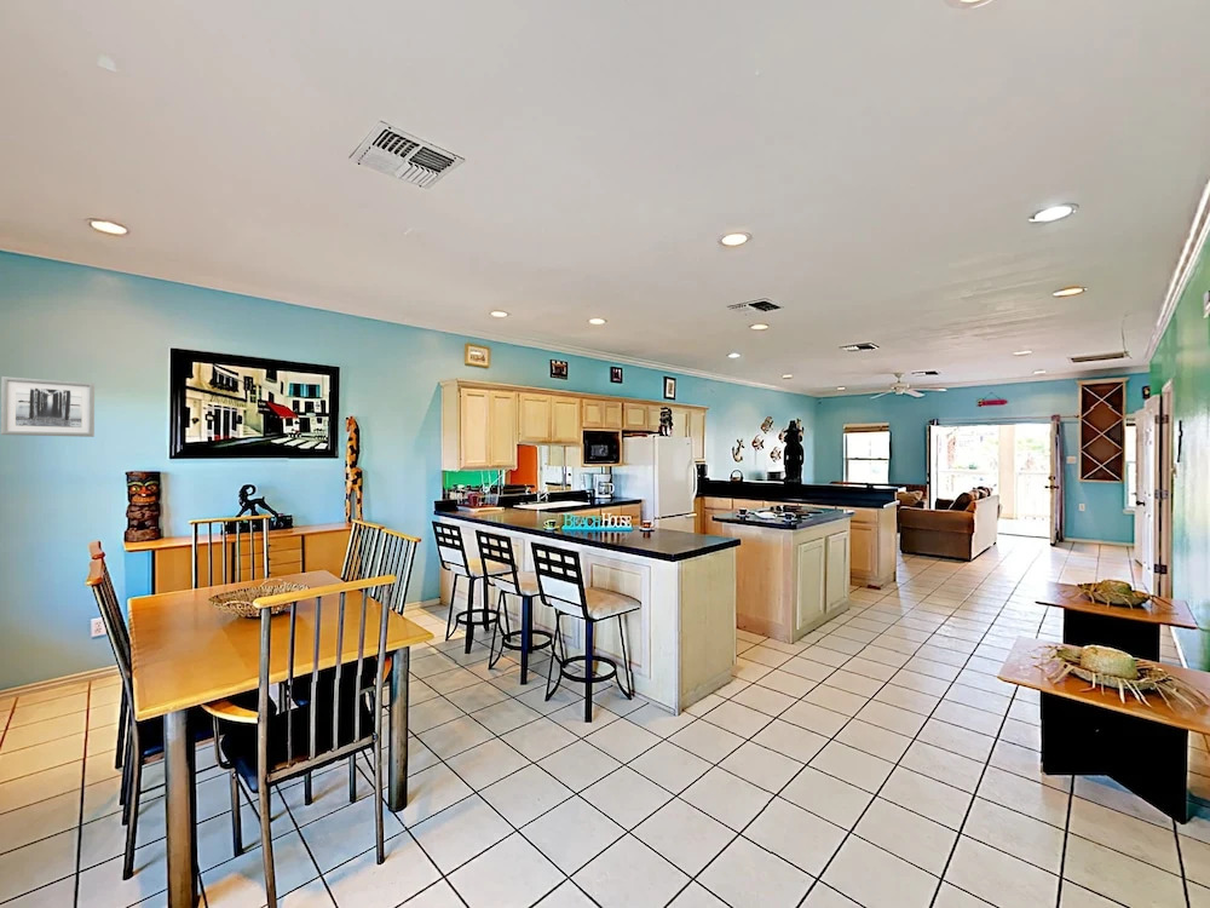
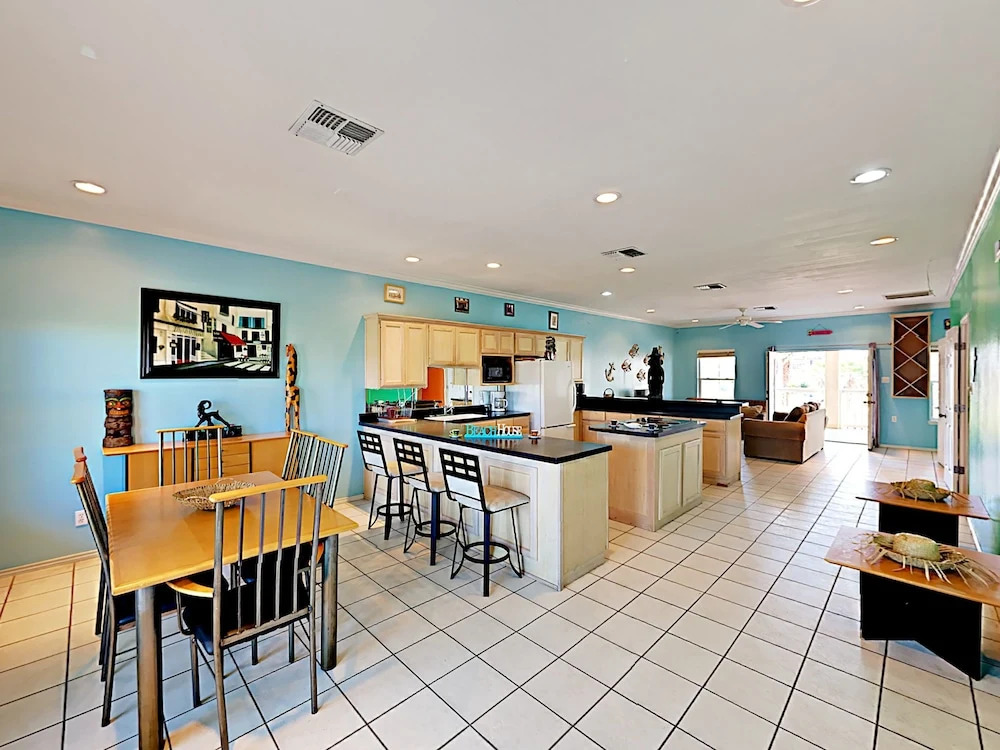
- wall art [0,375,96,438]
